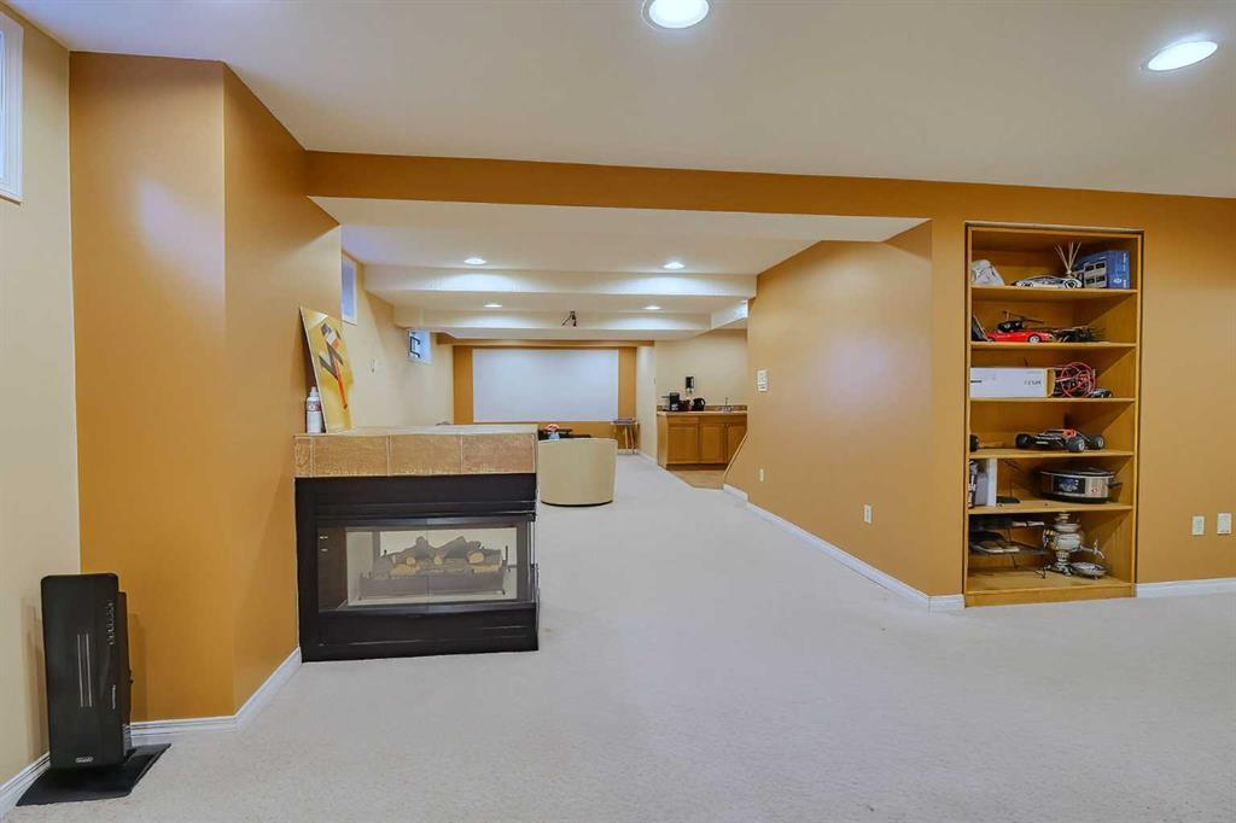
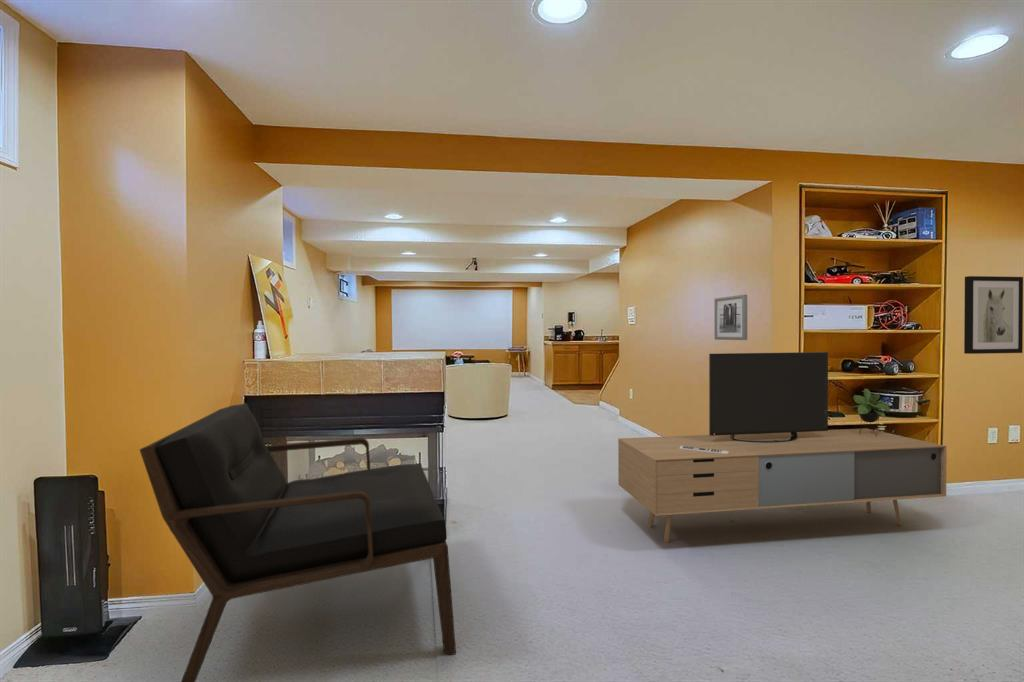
+ wall art [963,275,1024,355]
+ wall art [714,294,748,341]
+ bench [138,402,457,682]
+ media console [617,351,948,544]
